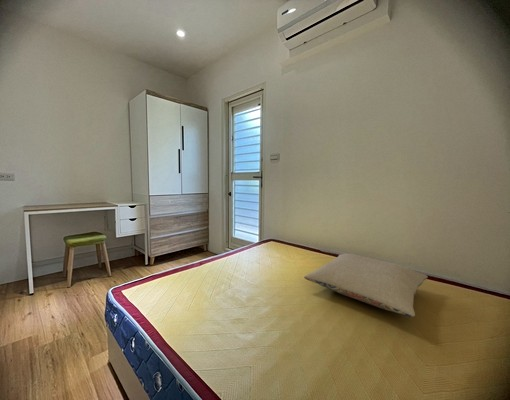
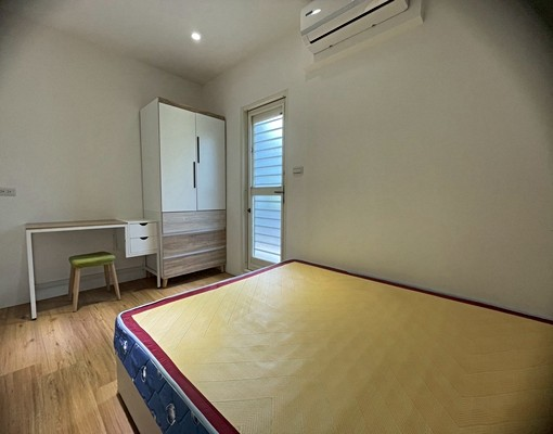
- pillow [303,252,429,318]
